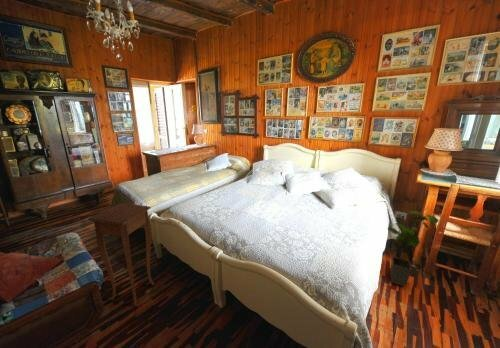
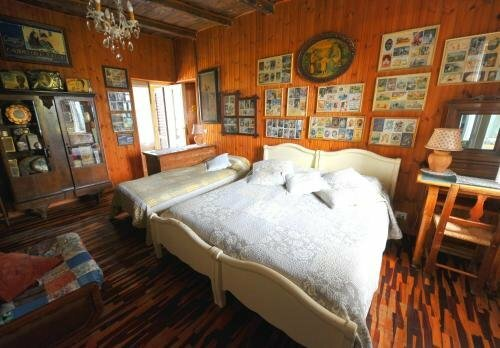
- house plant [387,210,440,287]
- side table [87,202,155,307]
